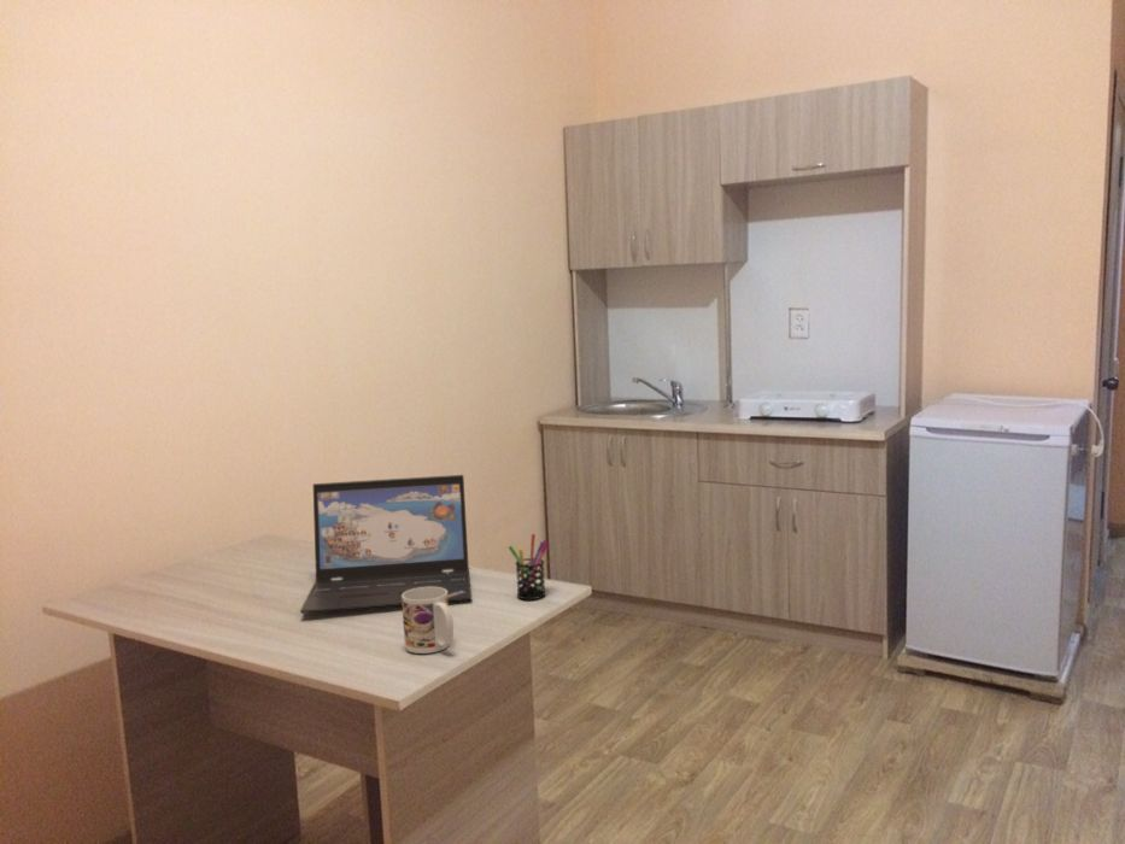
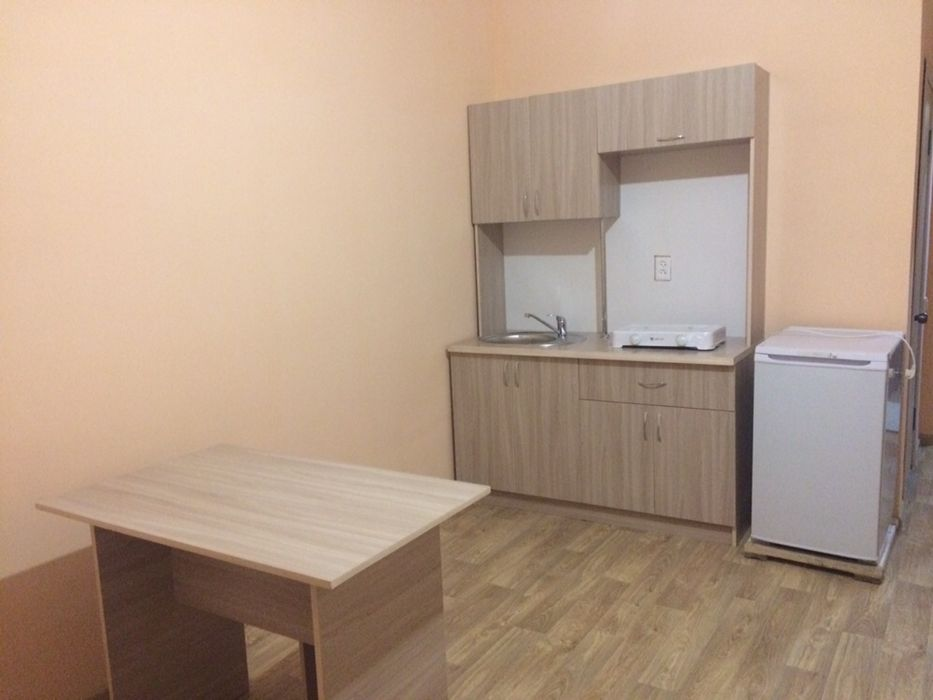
- mug [402,587,455,655]
- laptop [299,474,473,615]
- pen holder [508,533,550,600]
